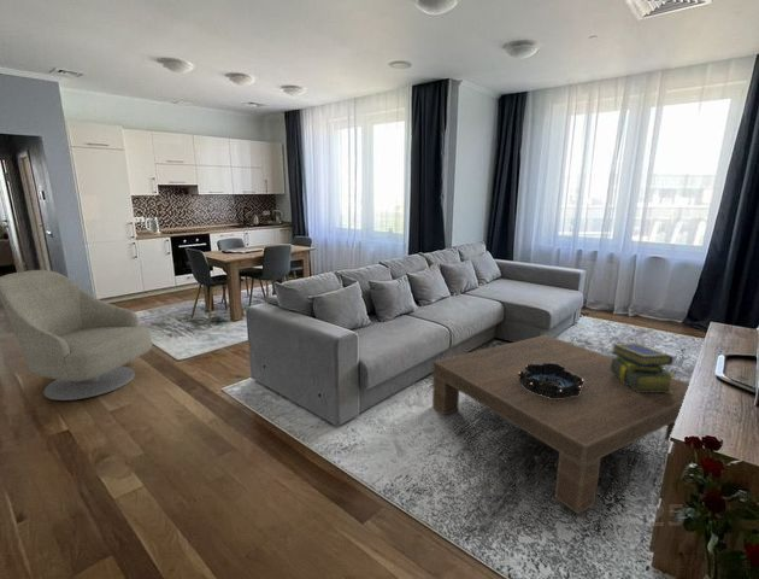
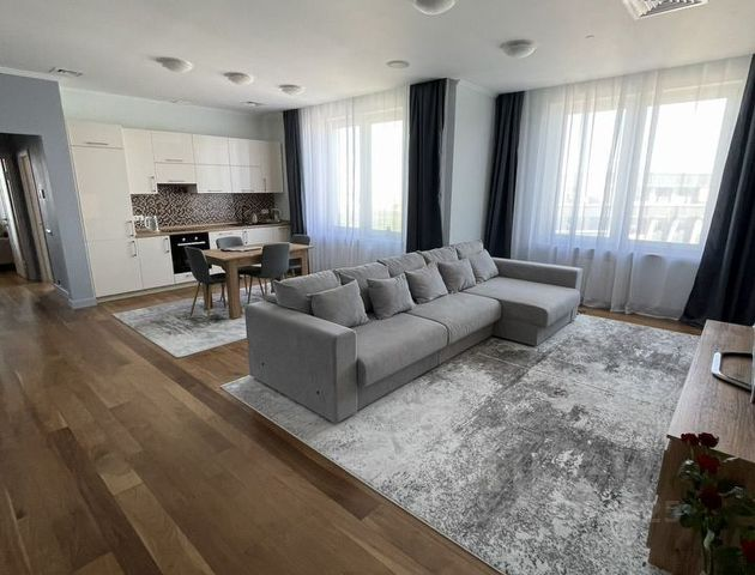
- decorative bowl [518,363,584,398]
- armchair [0,269,153,402]
- stack of books [610,343,676,393]
- coffee table [431,334,690,515]
